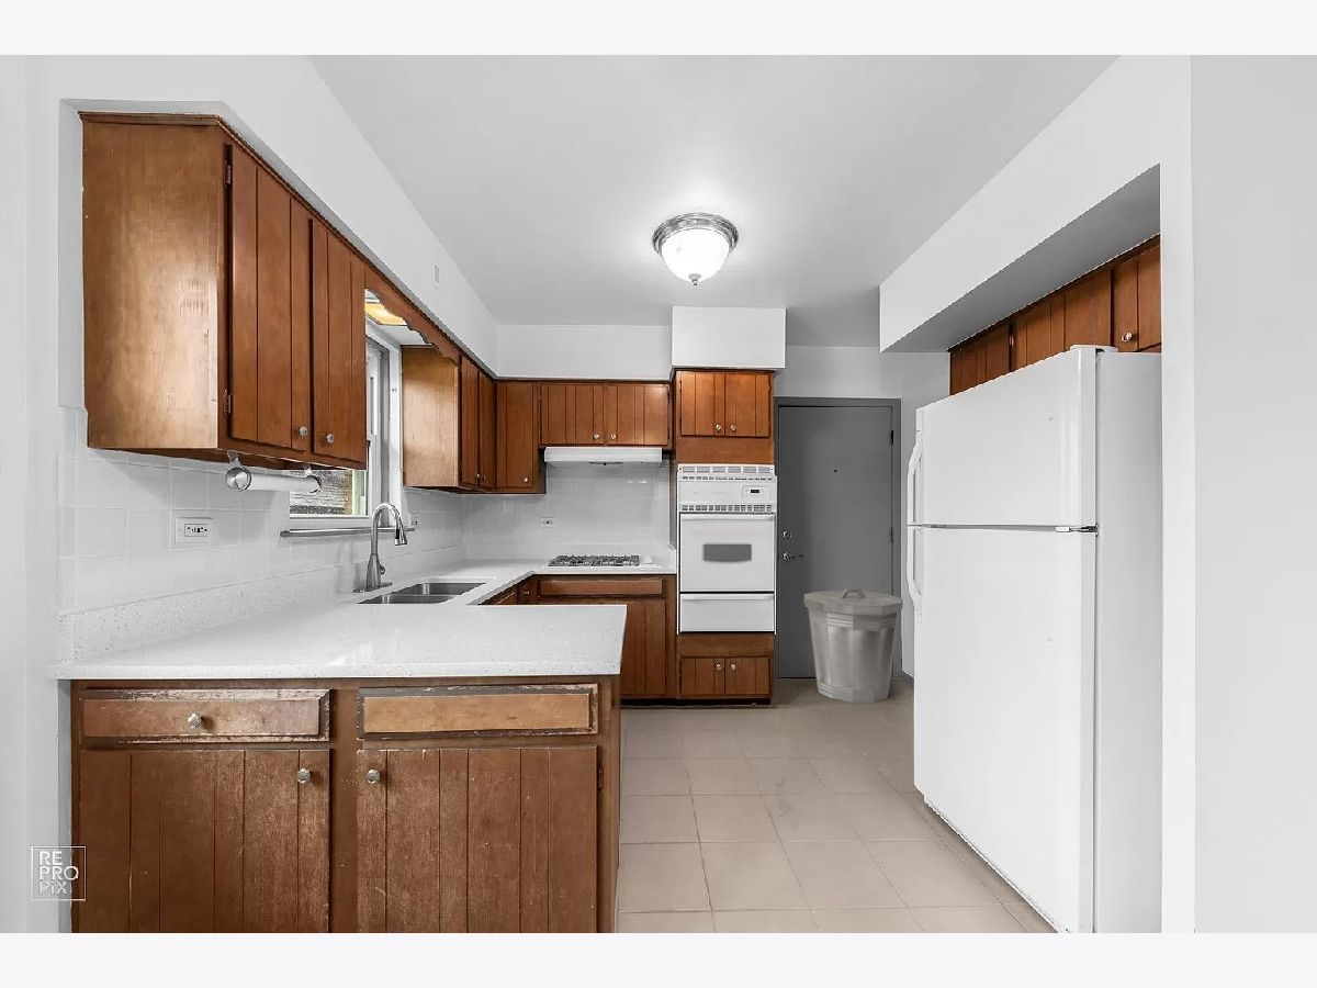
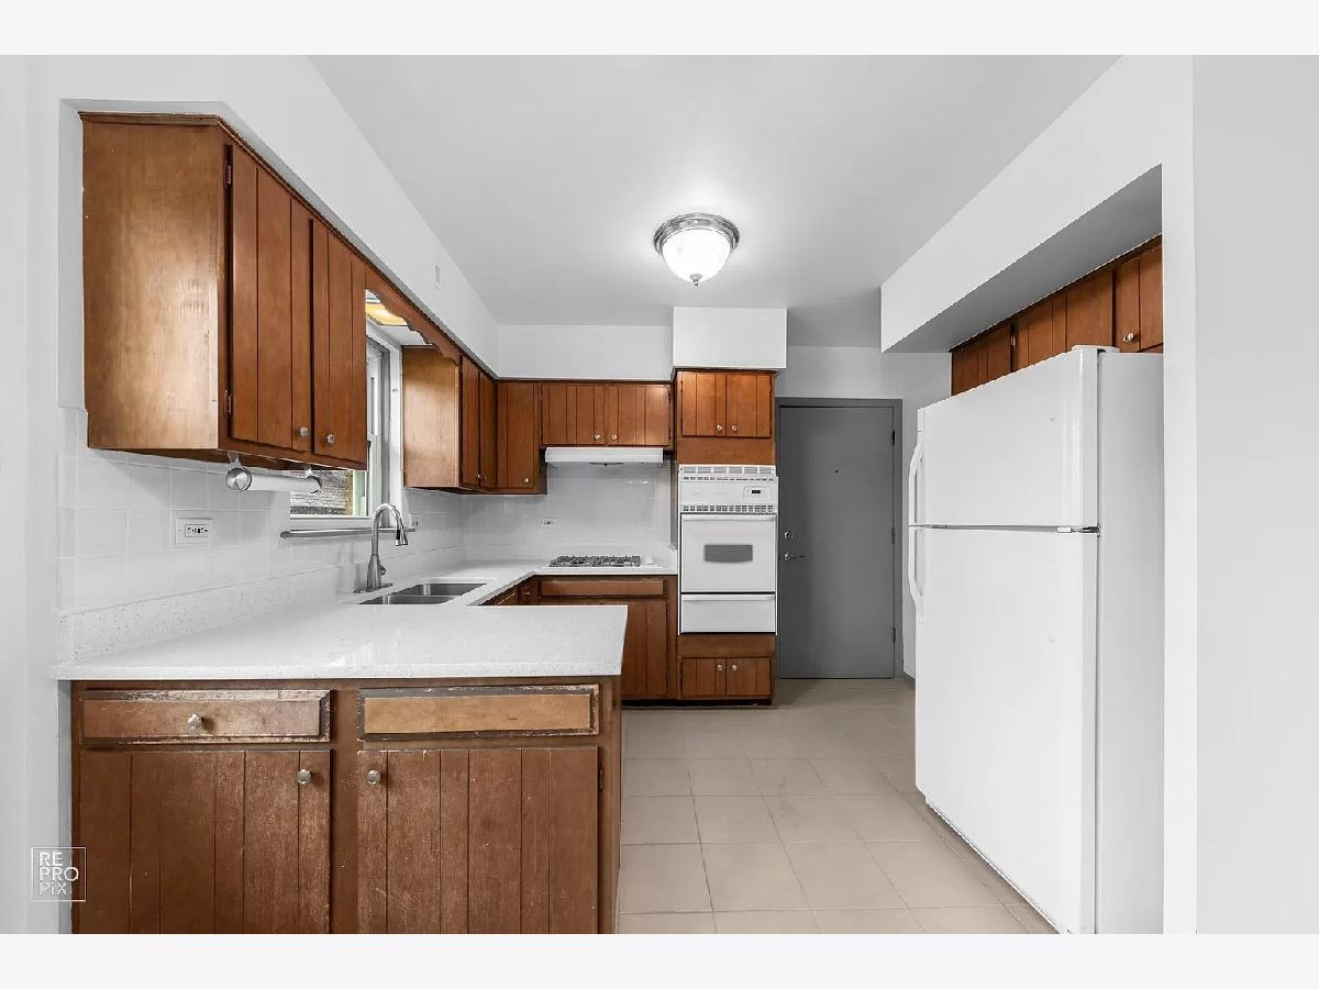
- trash can [802,586,904,704]
